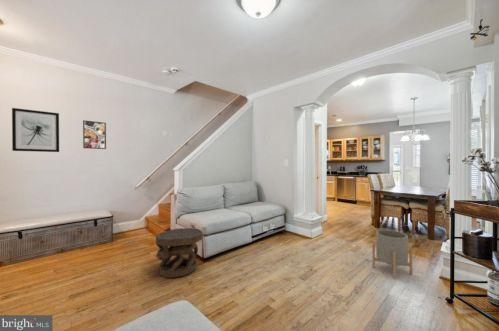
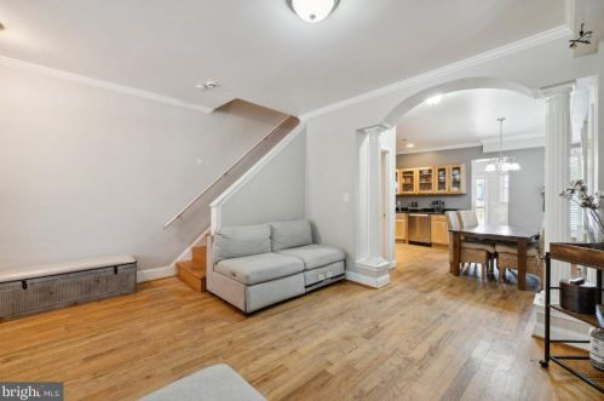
- carved stool [155,227,204,279]
- wall art [11,107,60,153]
- planter [371,229,413,279]
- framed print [82,119,107,150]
